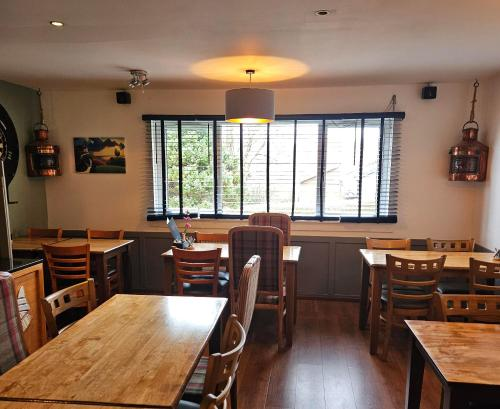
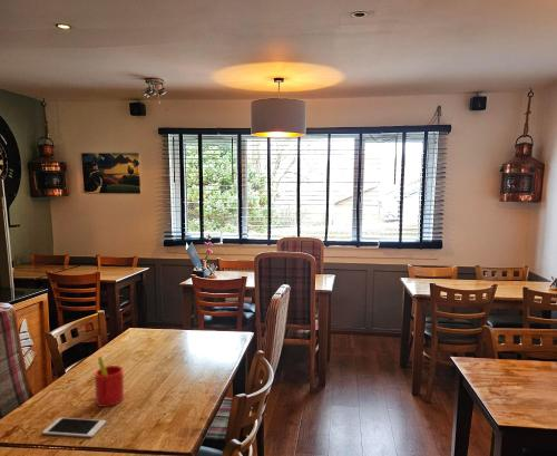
+ cell phone [41,417,107,438]
+ straw [94,356,125,408]
